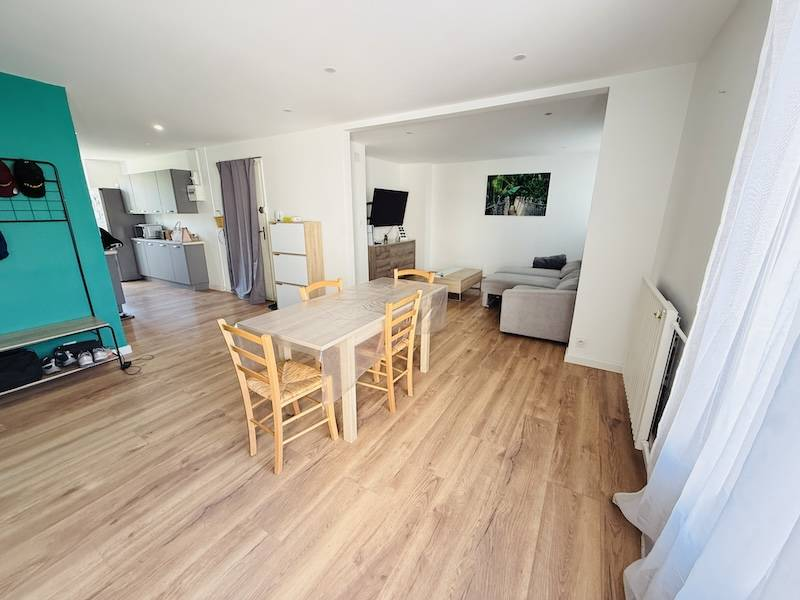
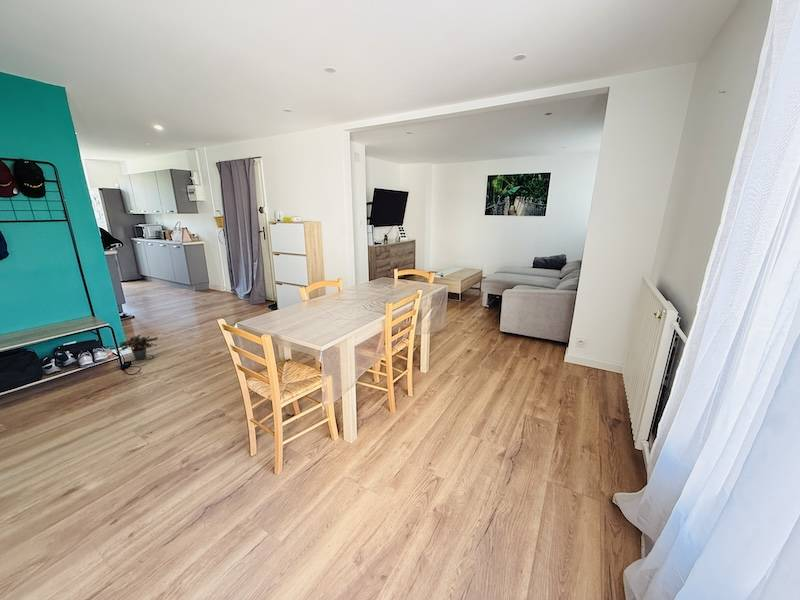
+ potted plant [118,334,159,361]
